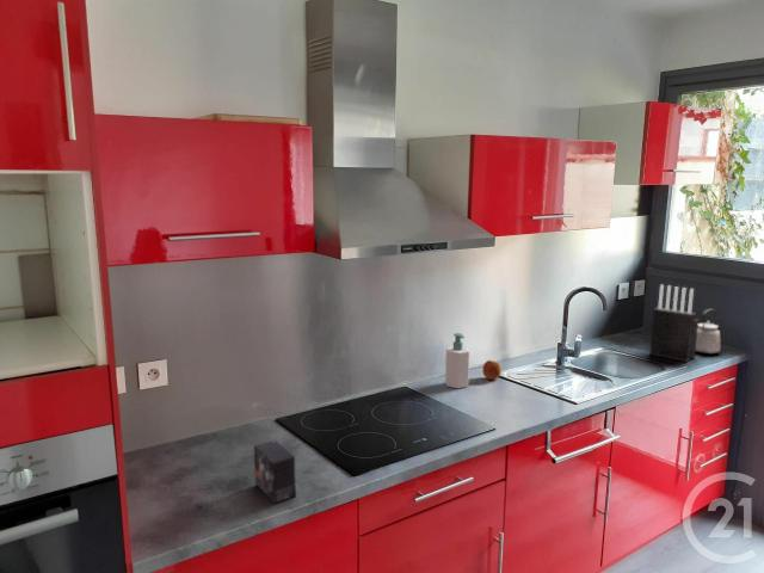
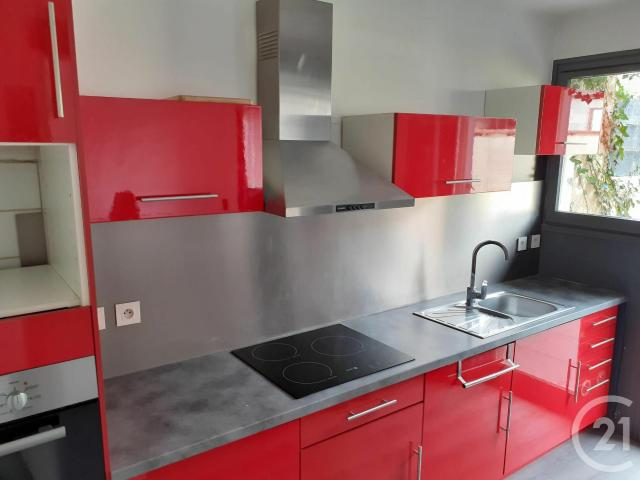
- knife block [648,284,700,363]
- apple [481,359,503,381]
- soap bottle [444,332,470,389]
- small box [253,438,297,505]
- kettle [695,308,721,356]
